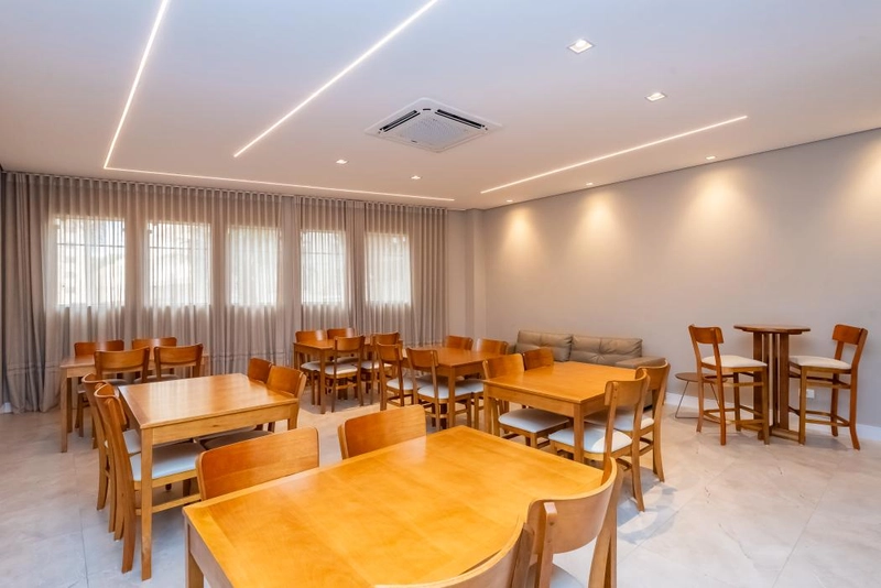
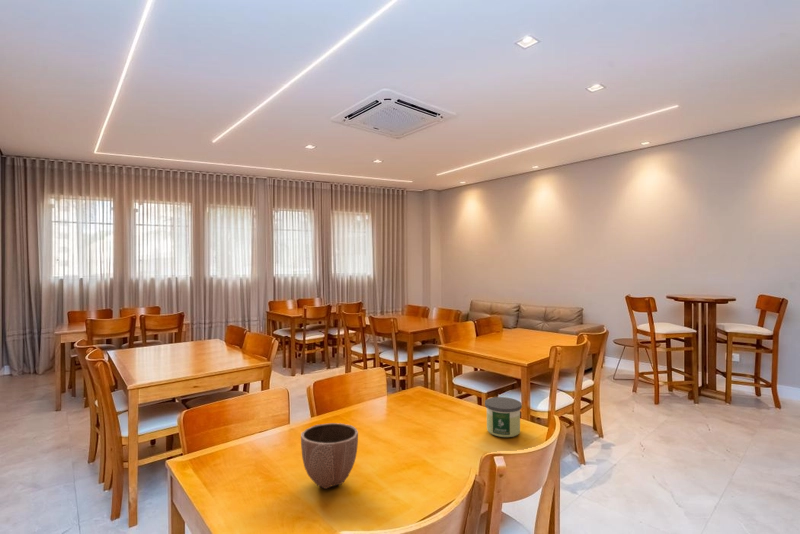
+ decorative bowl [300,422,359,490]
+ candle [484,396,523,438]
